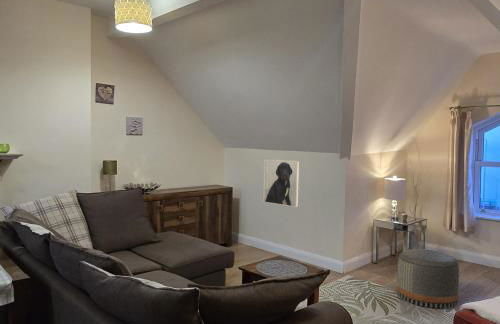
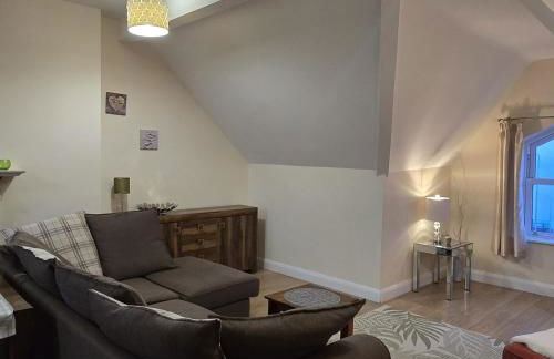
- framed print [262,159,300,208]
- pouf [396,248,460,309]
